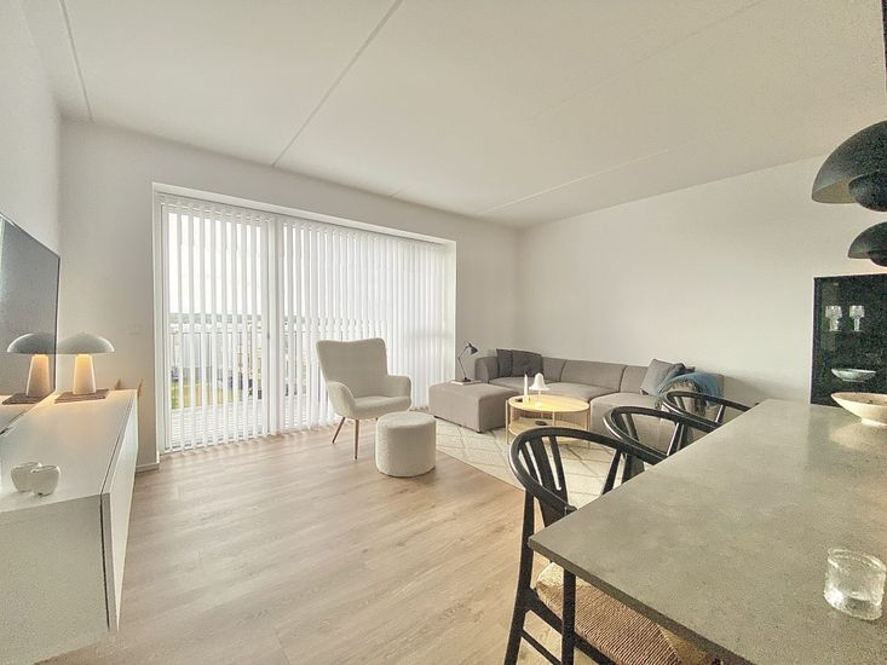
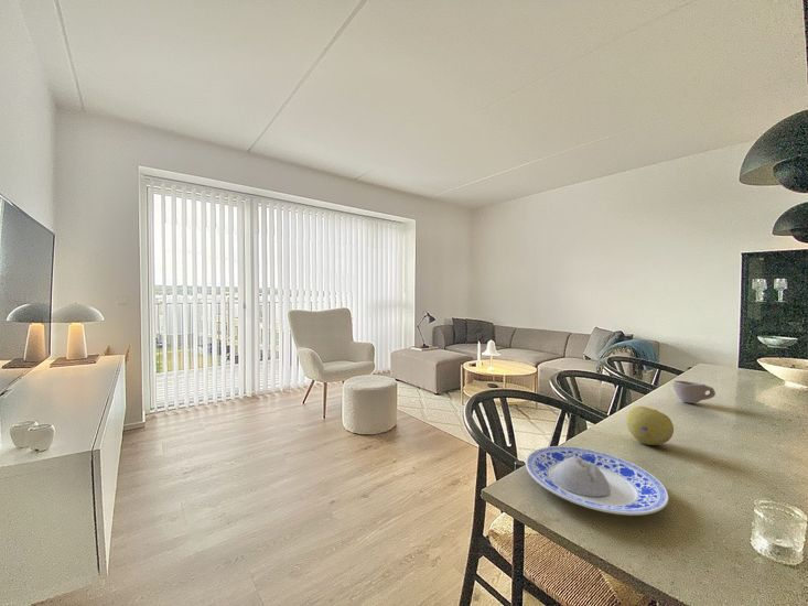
+ plate [525,445,670,517]
+ cup [671,380,717,404]
+ fruit [625,404,675,446]
